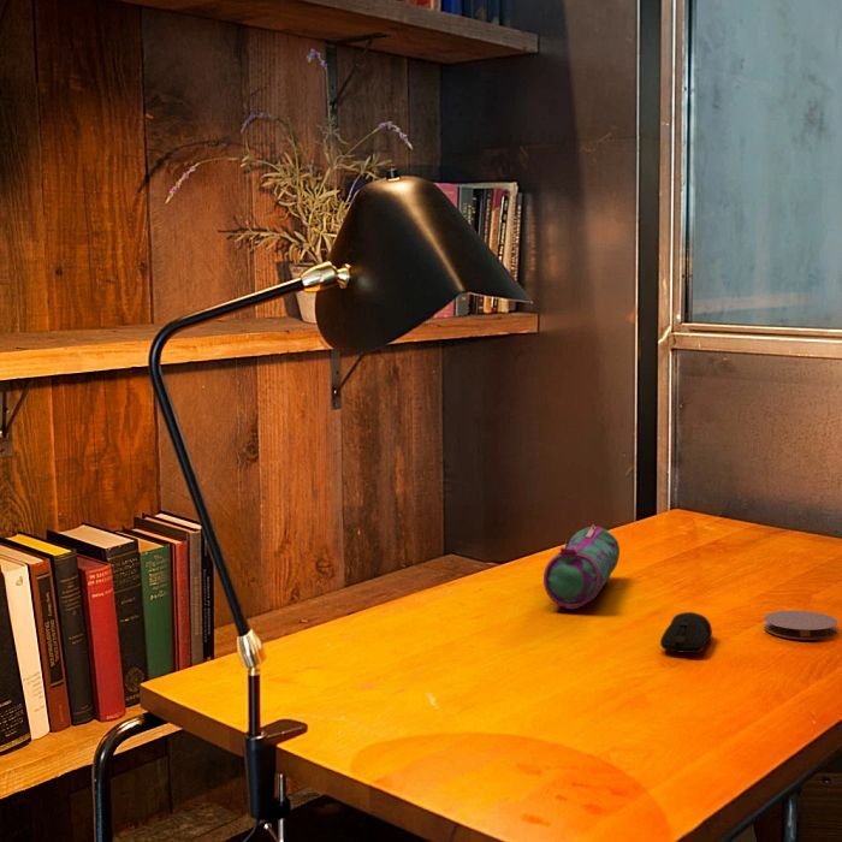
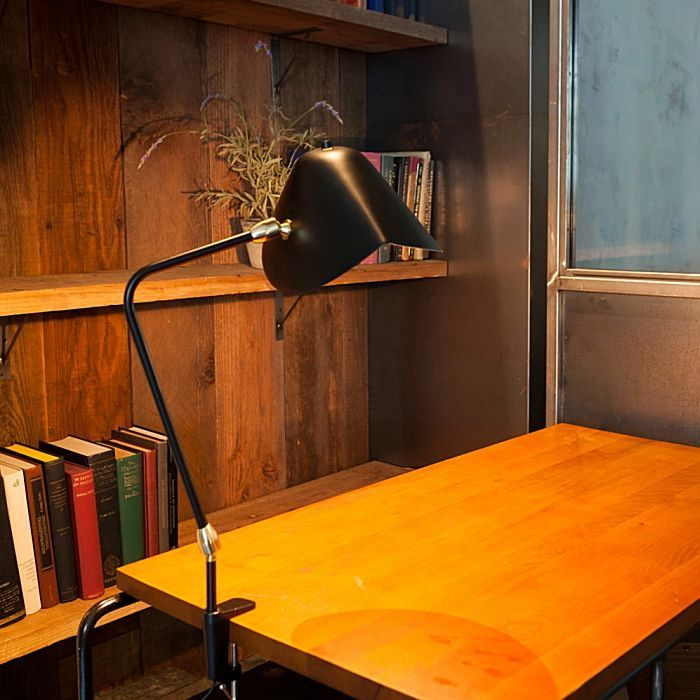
- computer mouse [659,611,713,654]
- pencil case [542,523,621,610]
- coaster [763,609,840,641]
